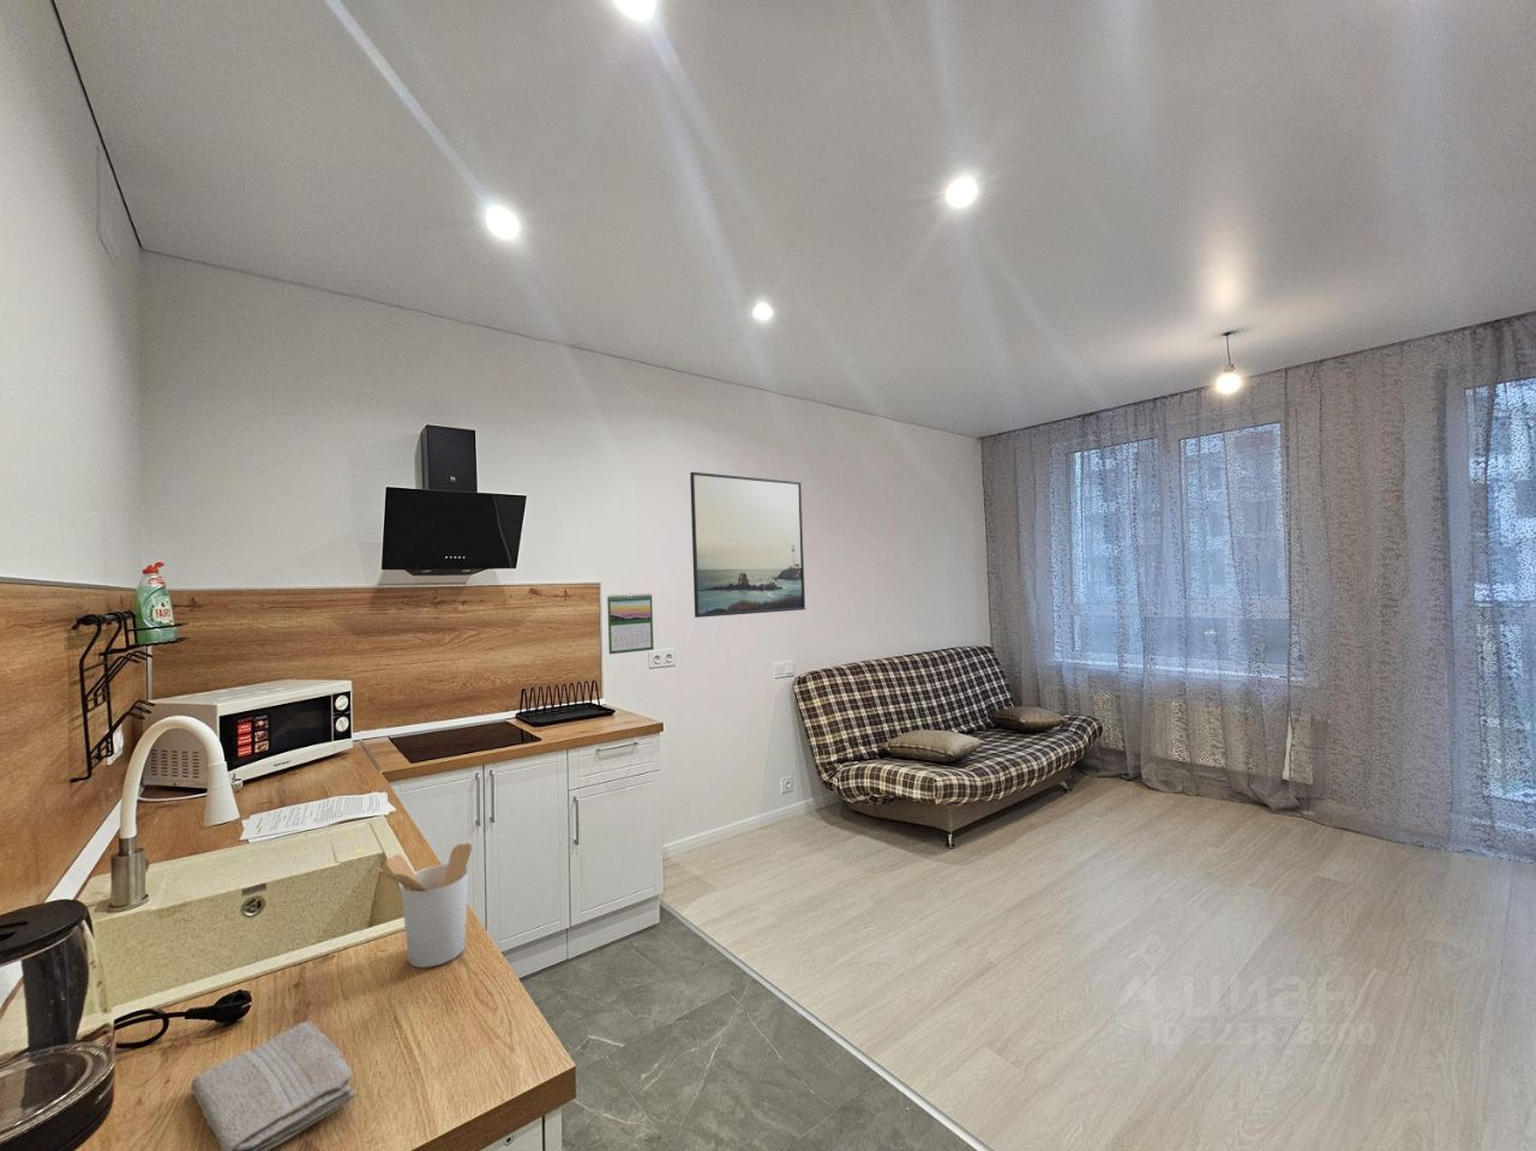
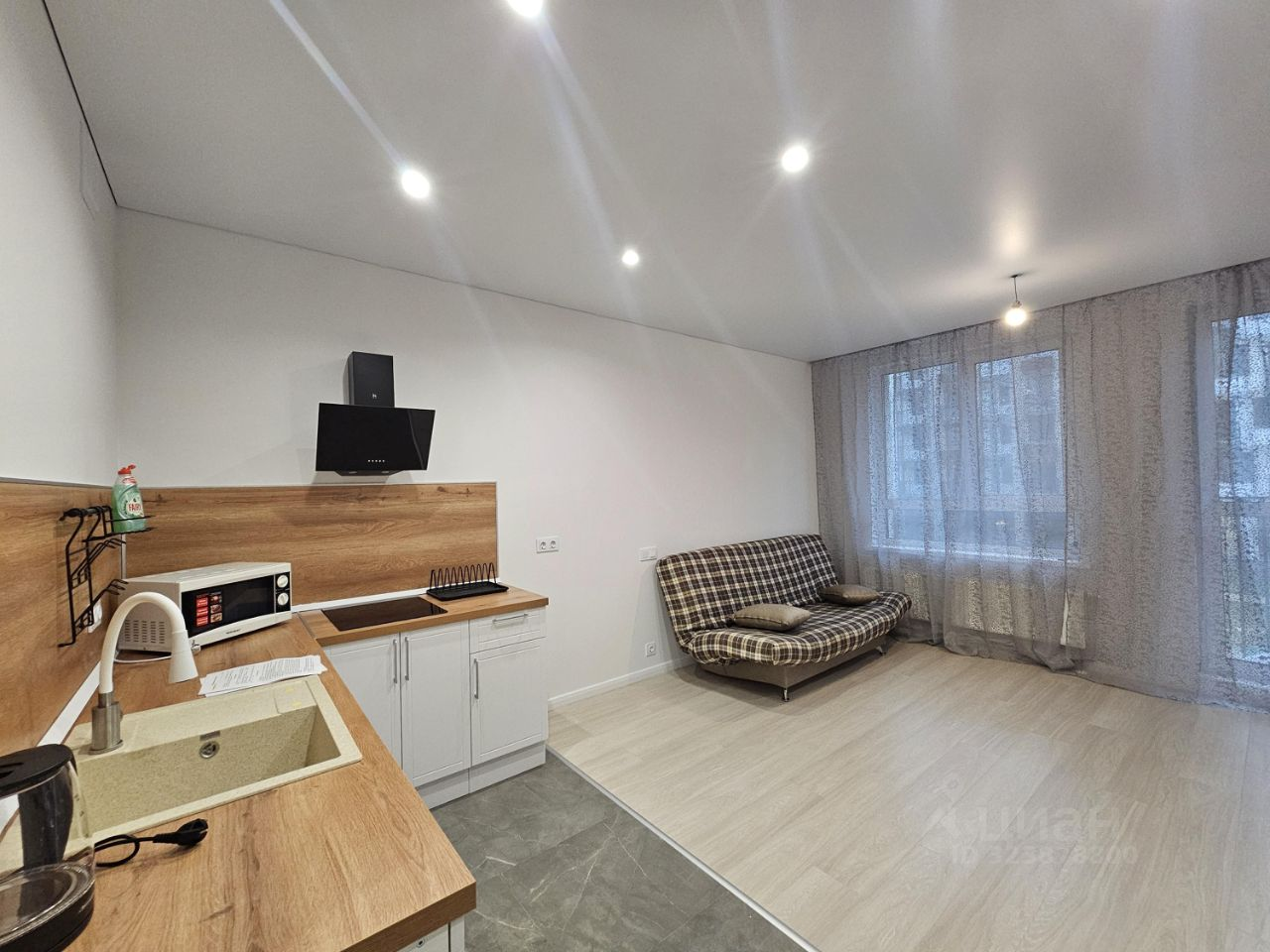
- utensil holder [375,841,473,968]
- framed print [689,472,807,619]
- washcloth [189,1019,357,1151]
- calendar [606,592,654,654]
